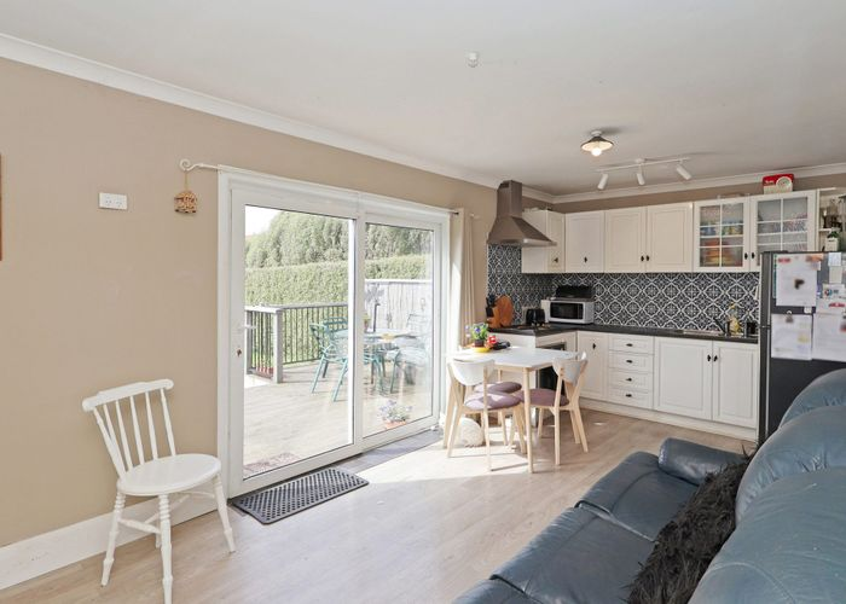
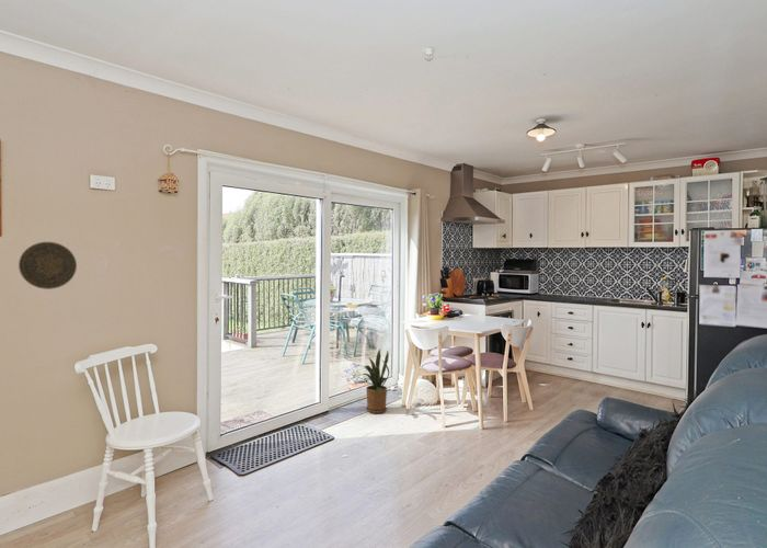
+ house plant [354,349,390,414]
+ decorative plate [18,241,78,290]
